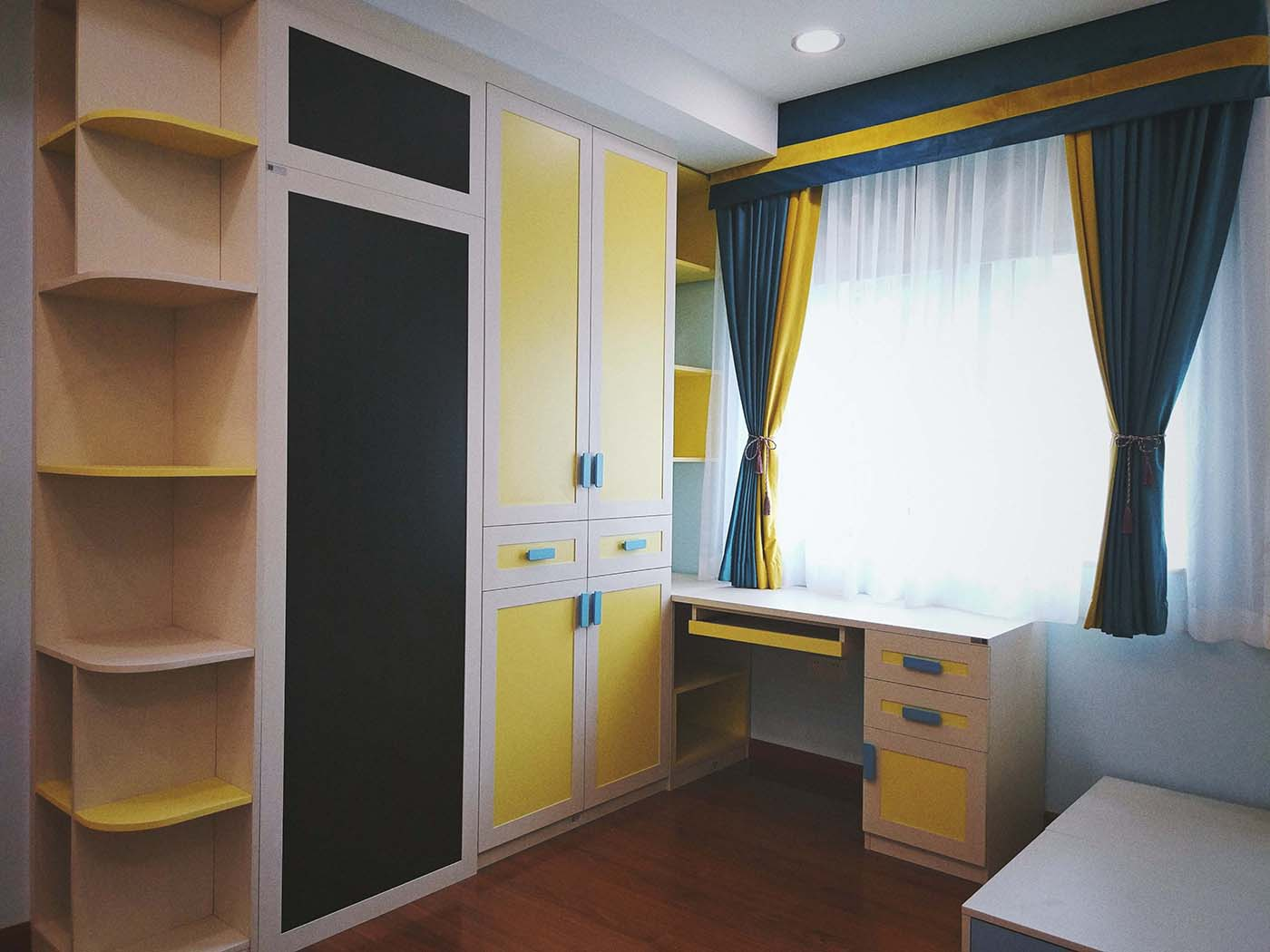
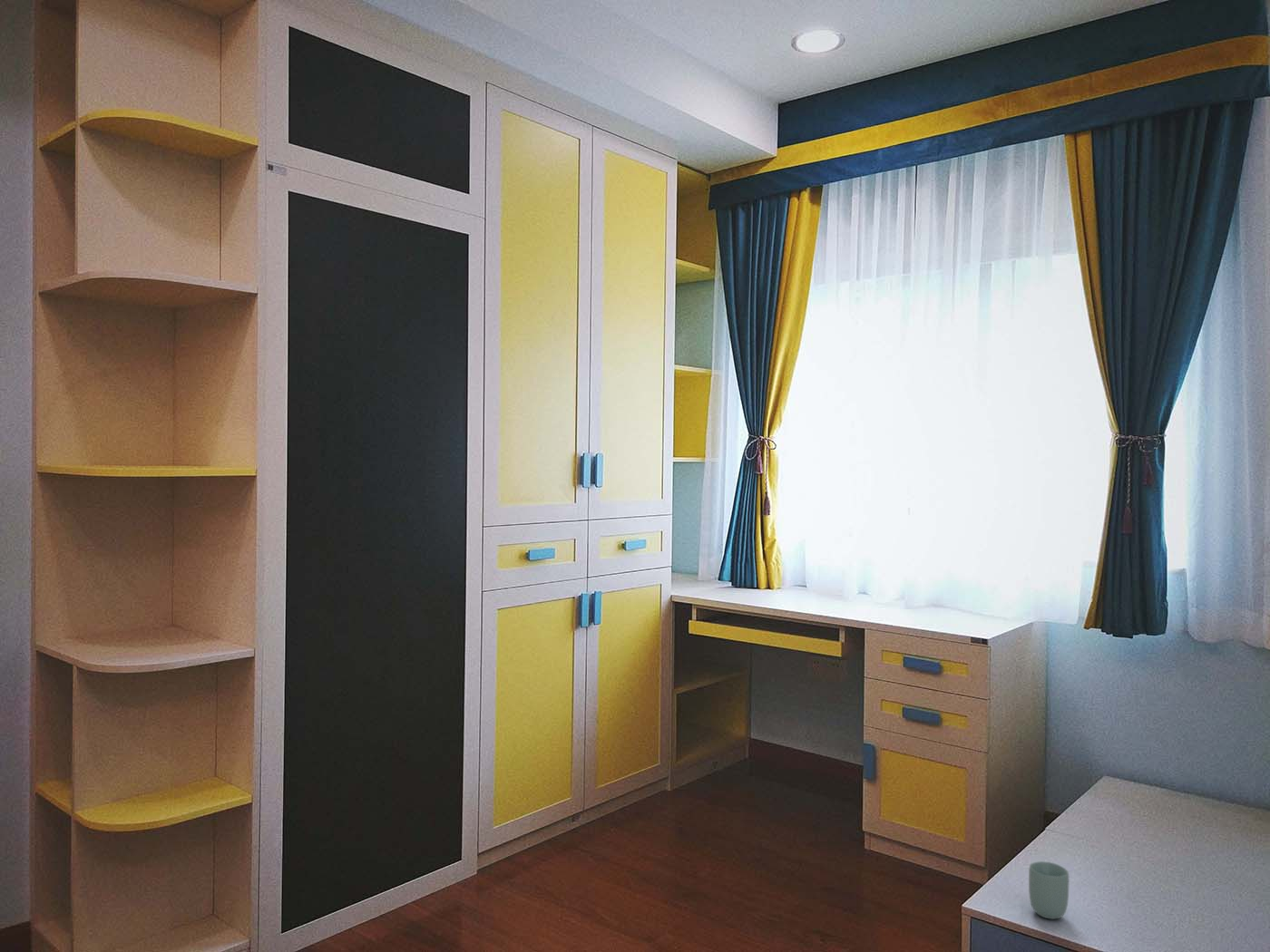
+ cup [1028,860,1070,920]
